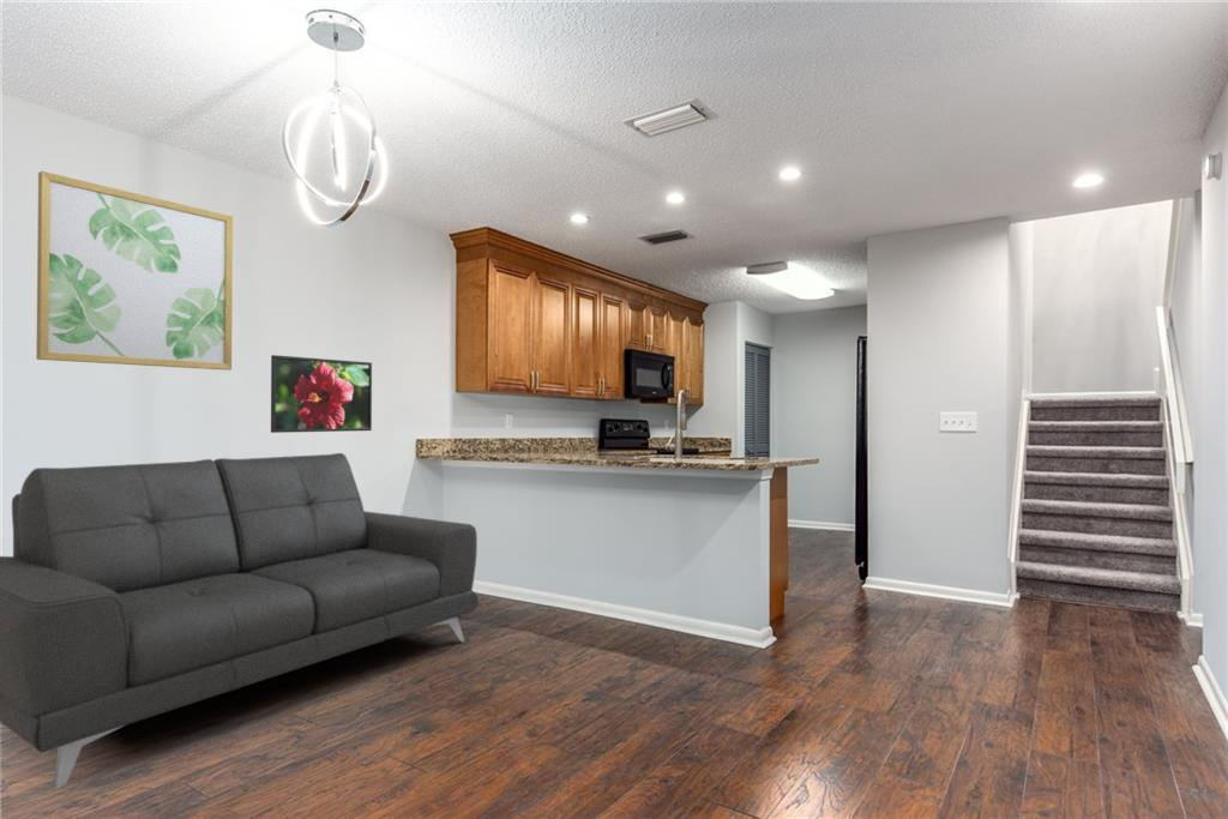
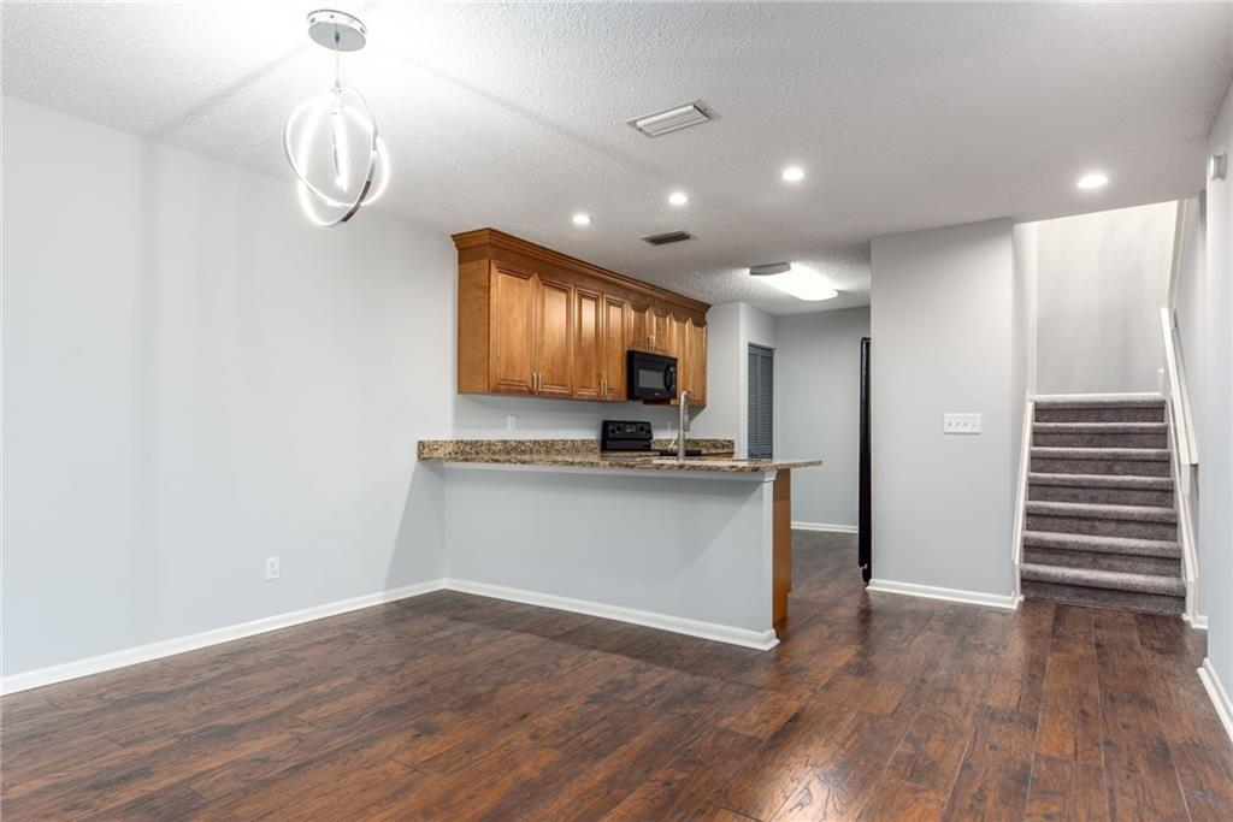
- wall art [35,170,234,372]
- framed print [270,354,373,434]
- sofa [0,452,480,790]
